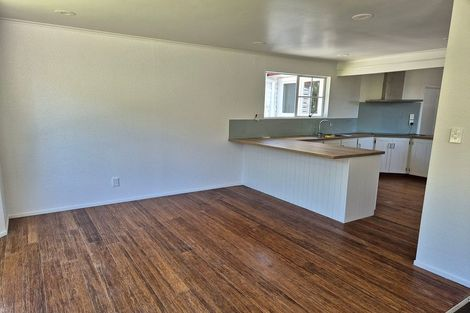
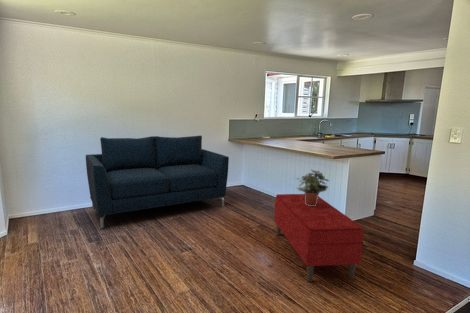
+ bench [273,193,365,283]
+ potted plant [294,169,330,206]
+ sofa [85,135,230,229]
